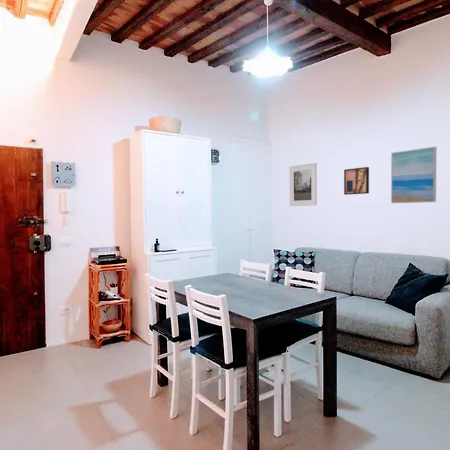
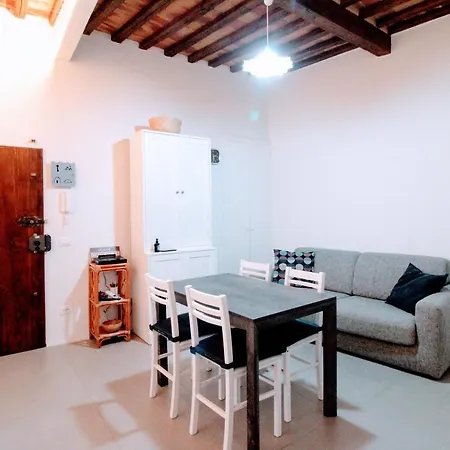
- wall art [390,146,437,204]
- wall art [343,166,370,196]
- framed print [289,162,318,207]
